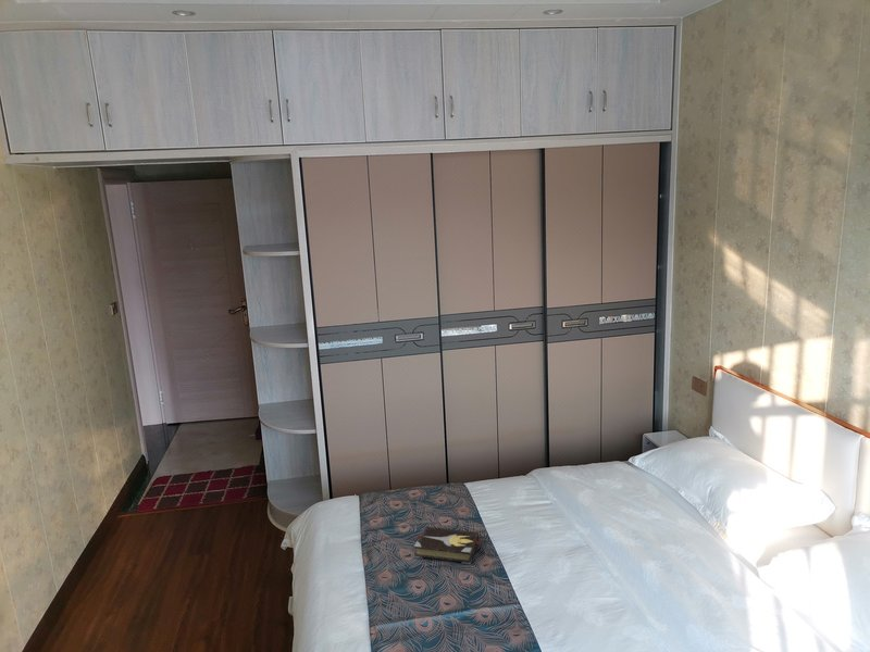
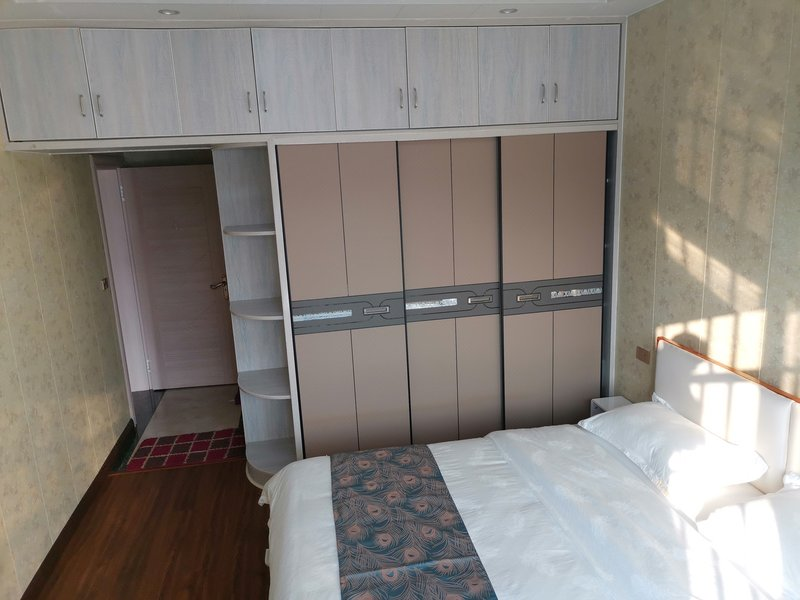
- hardback book [413,525,481,565]
